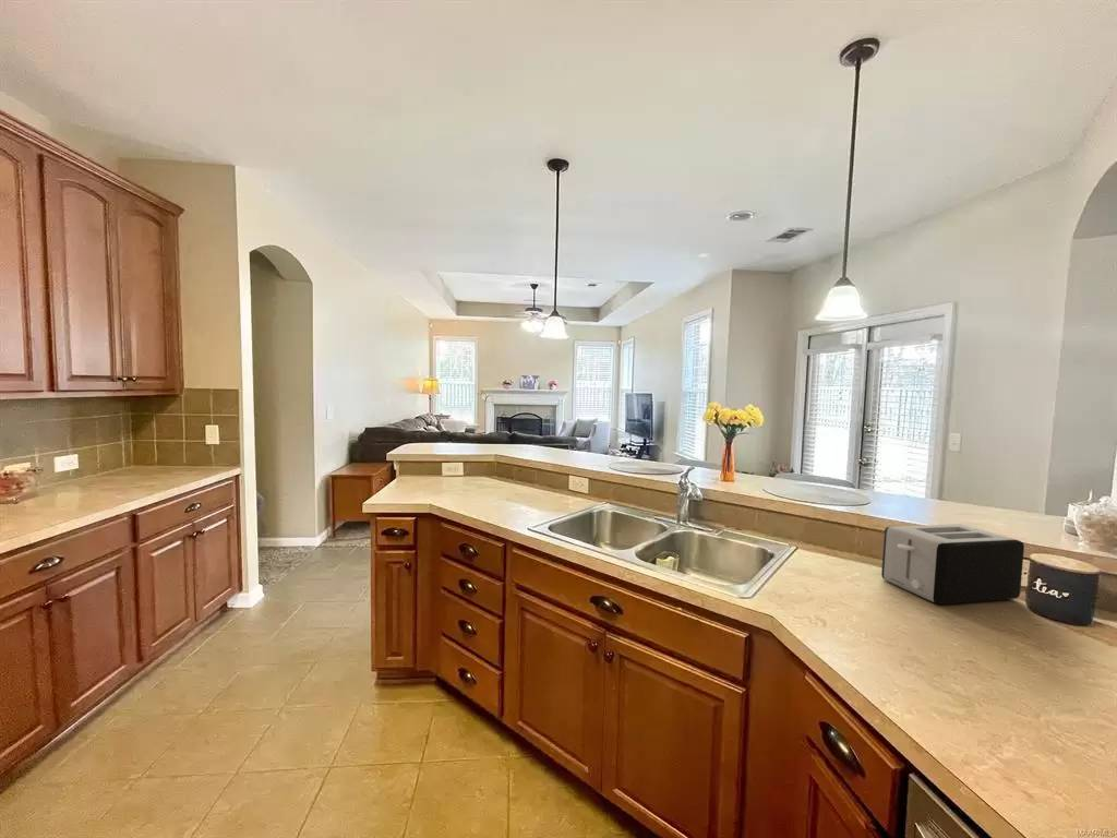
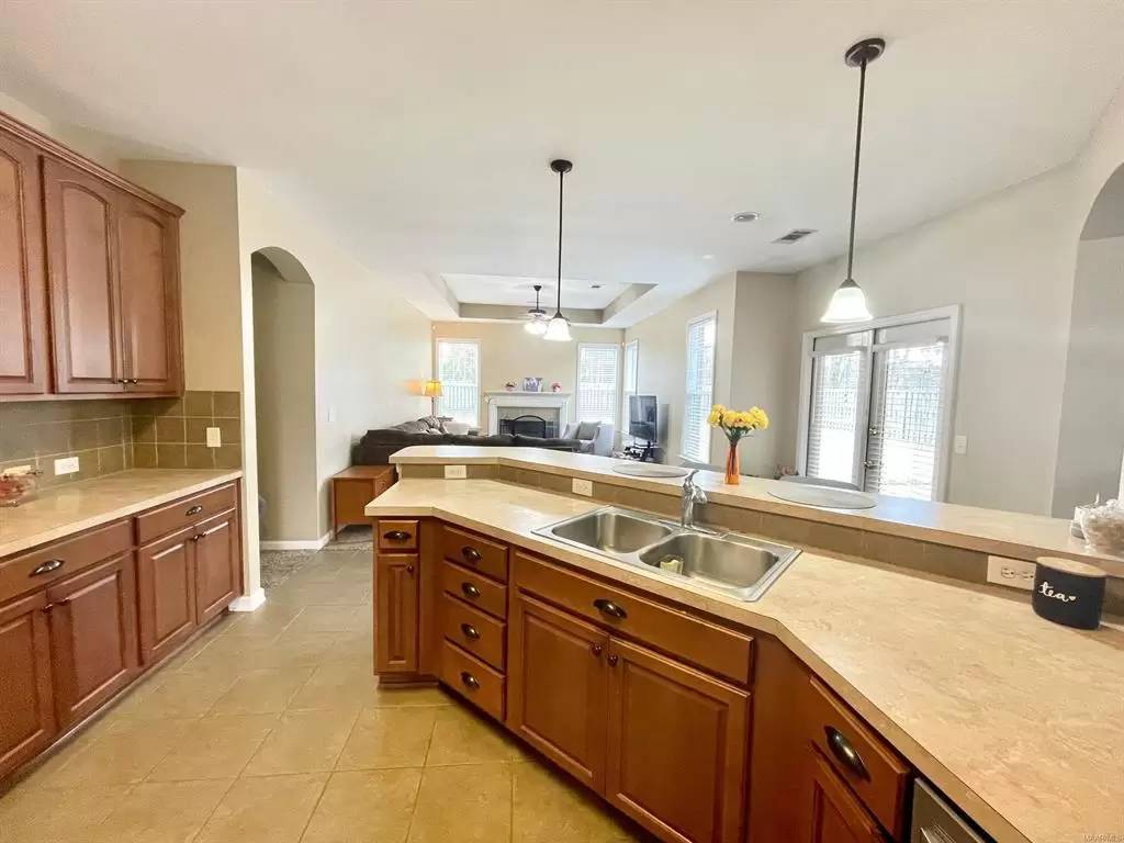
- toaster [880,523,1025,606]
